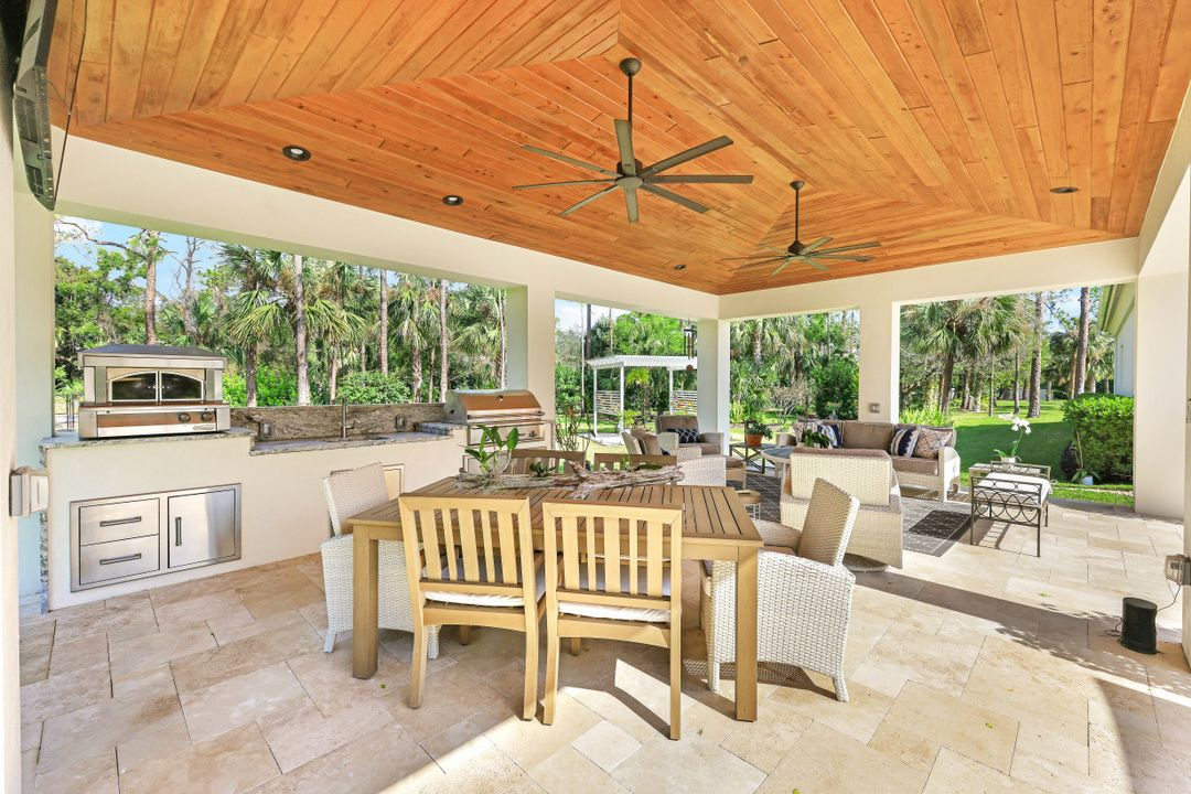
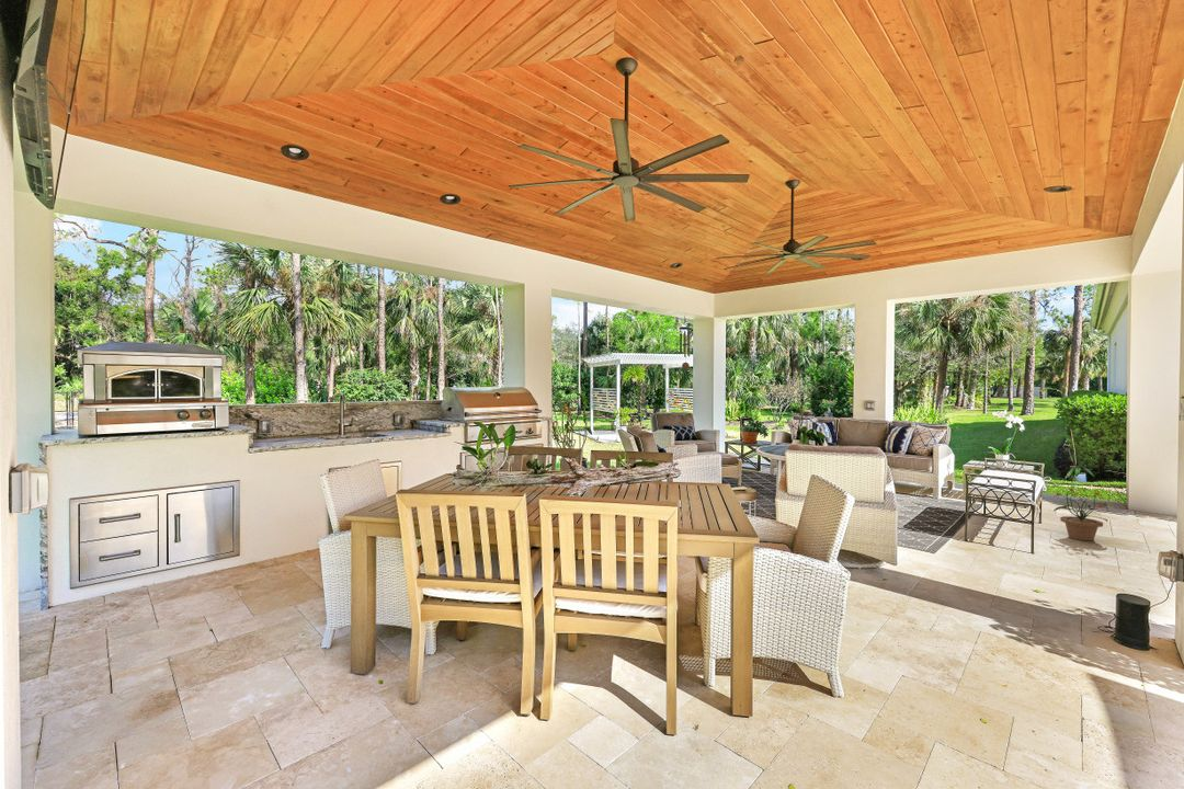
+ potted plant [1052,487,1108,541]
